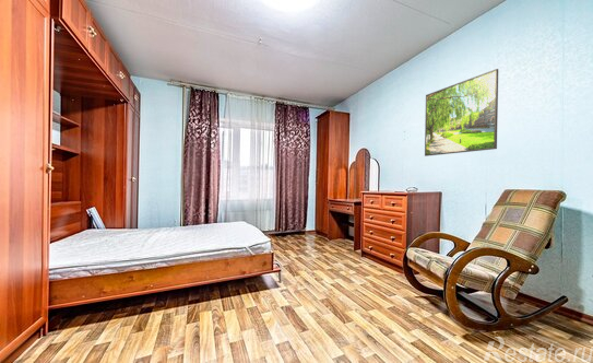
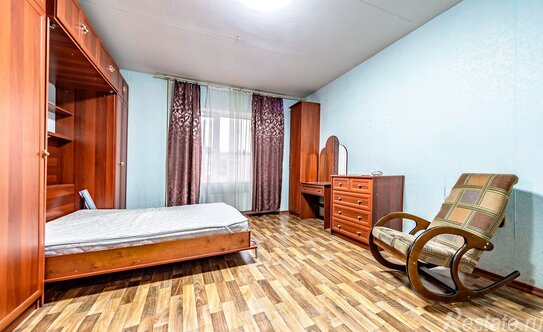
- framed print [424,68,499,157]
